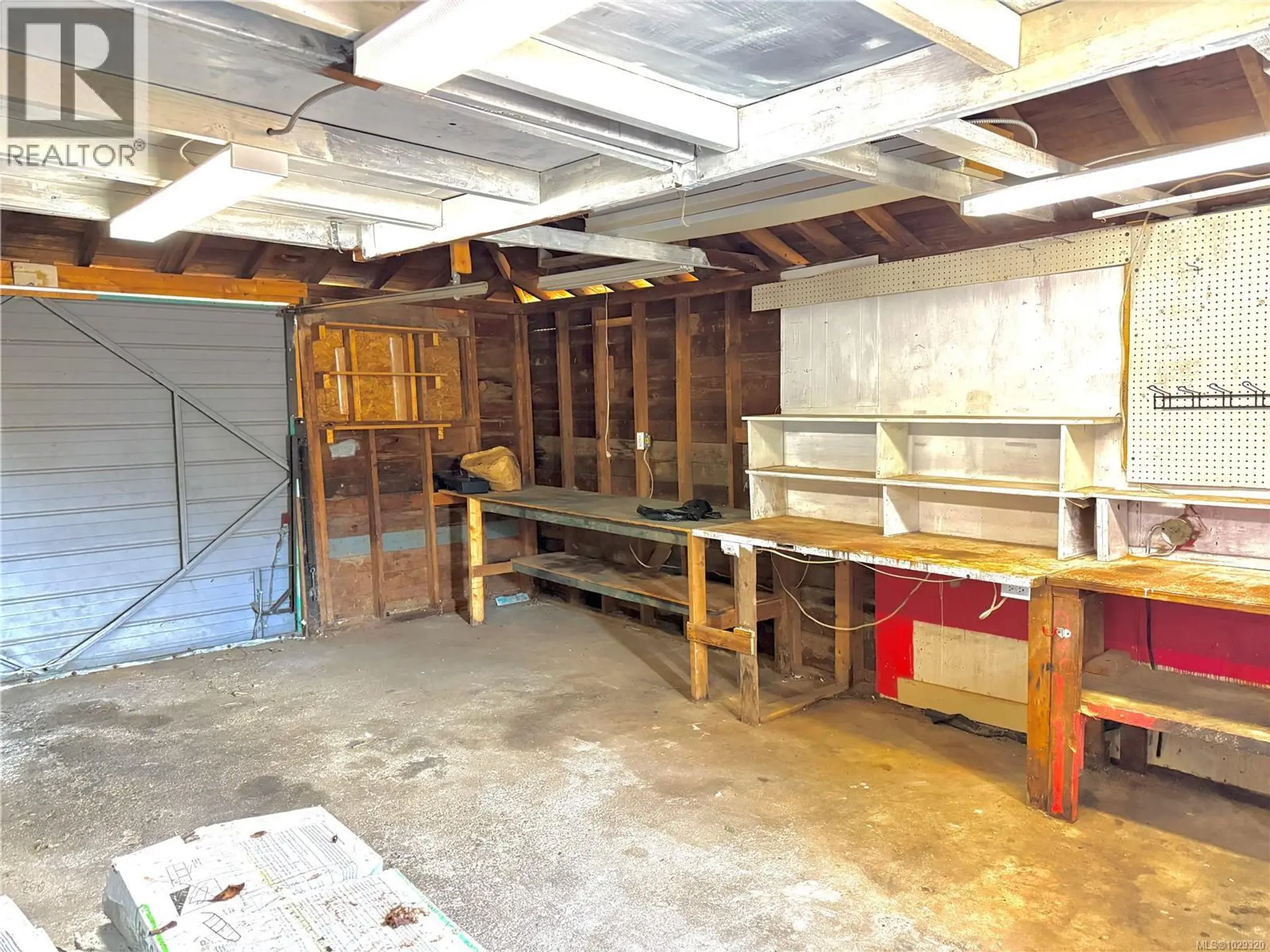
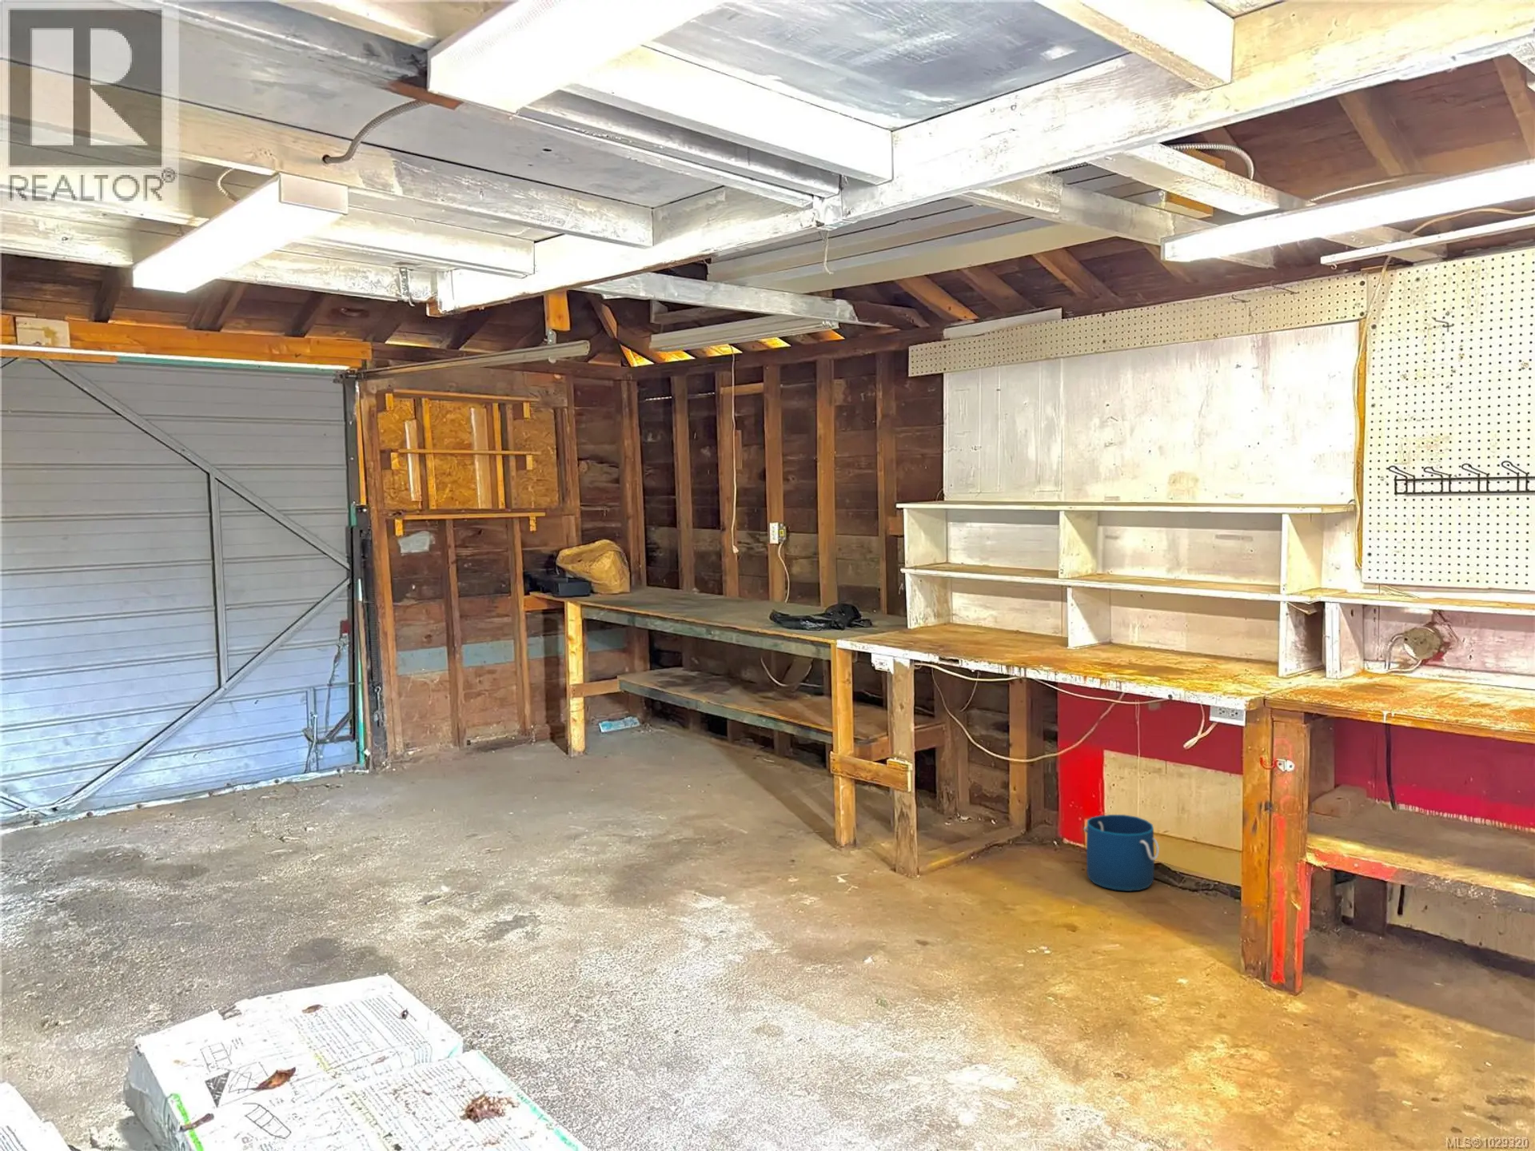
+ bucket [1083,814,1160,892]
